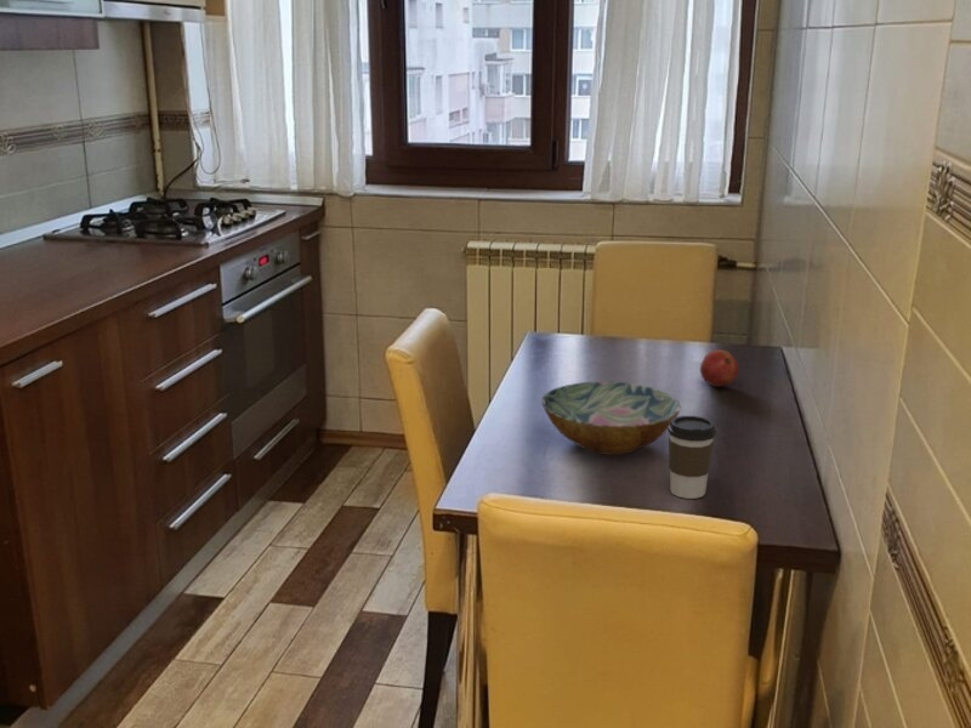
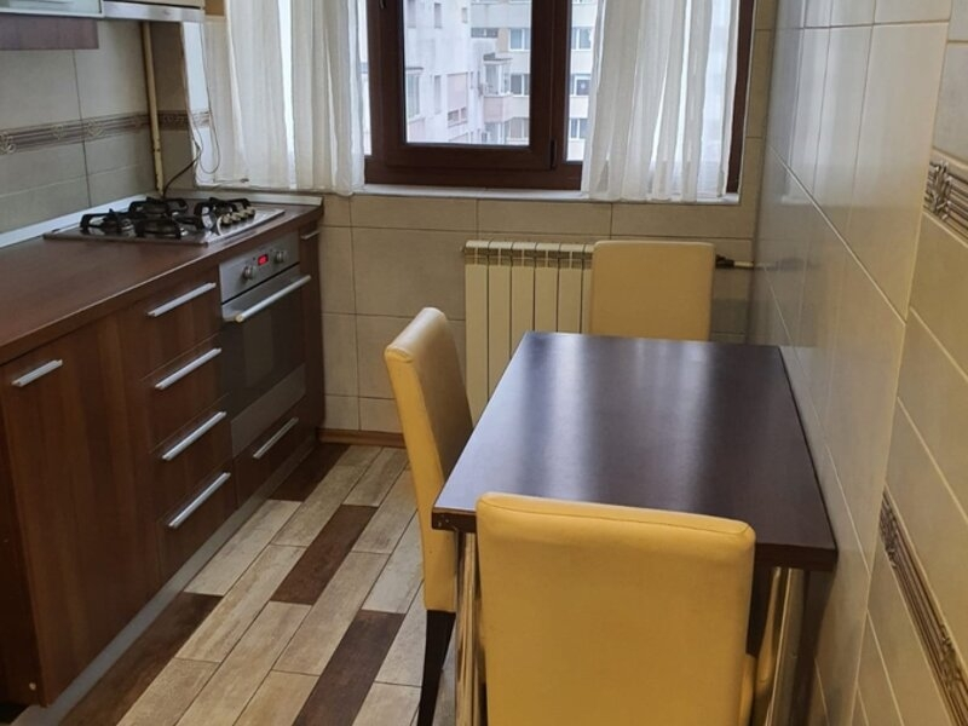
- coffee cup [666,415,717,500]
- bowl [540,381,682,456]
- fruit [699,348,740,388]
